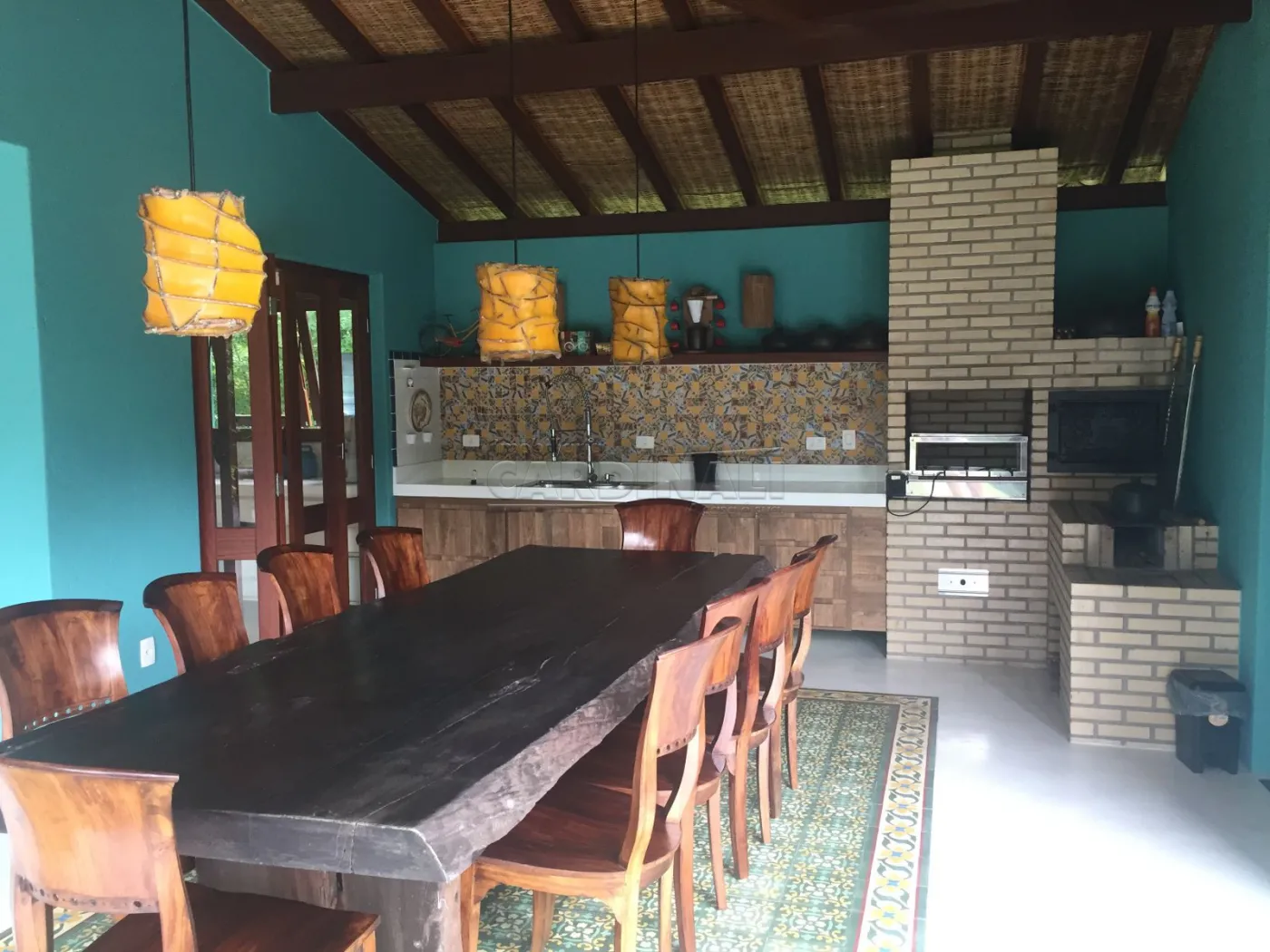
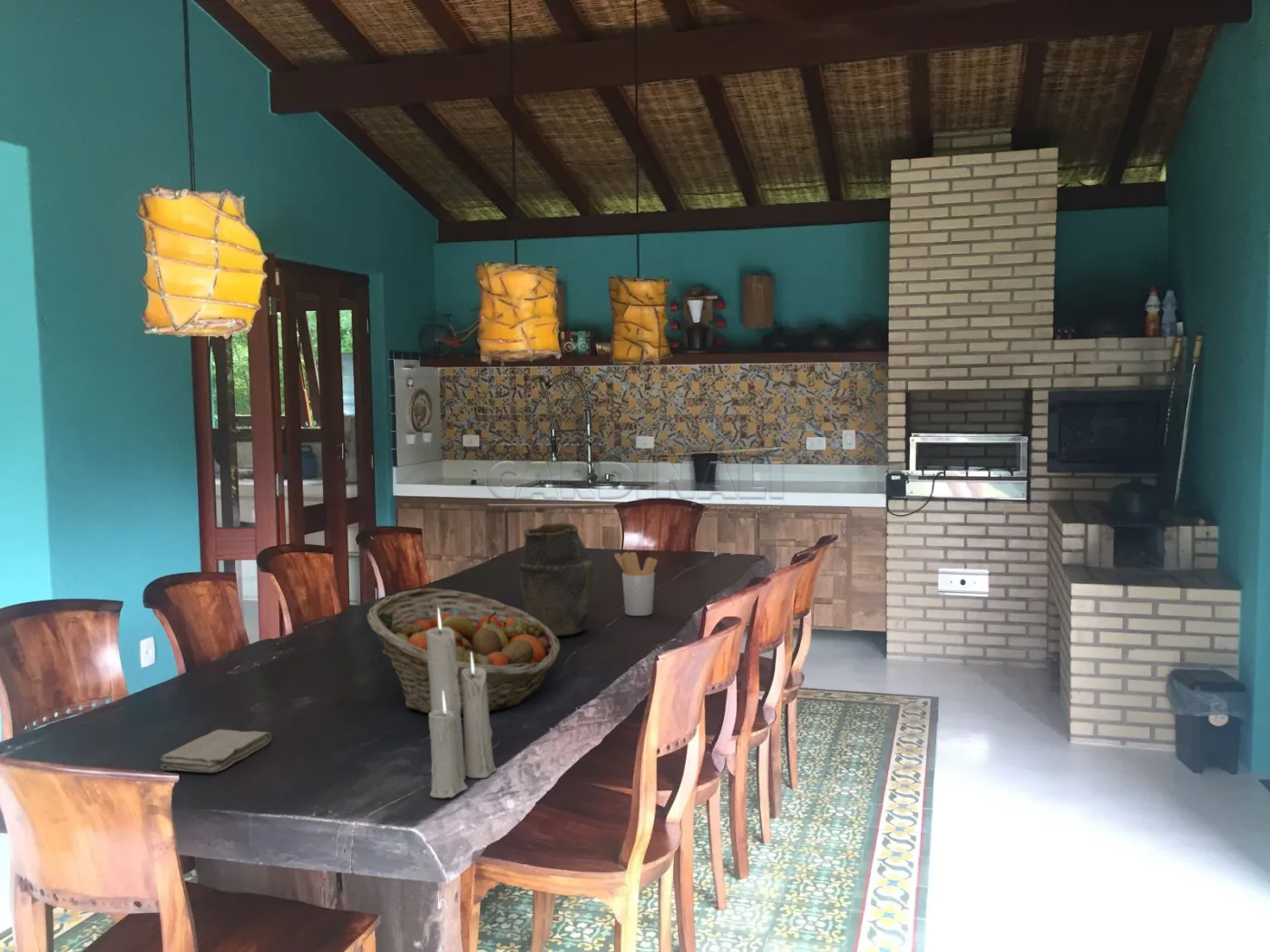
+ vase [518,521,594,637]
+ utensil holder [613,551,659,617]
+ candle [426,607,498,799]
+ fruit basket [366,588,562,715]
+ washcloth [160,729,272,773]
